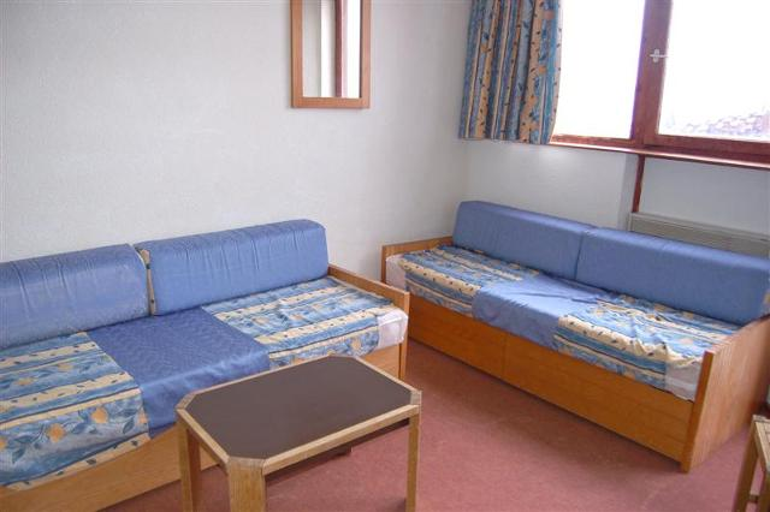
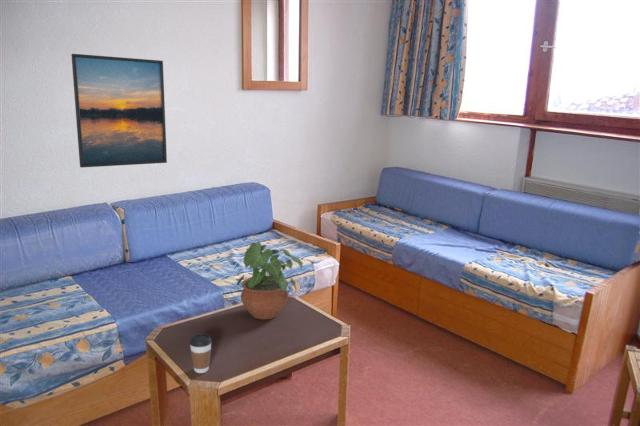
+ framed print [70,53,168,169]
+ potted plant [236,240,303,320]
+ coffee cup [188,333,213,374]
